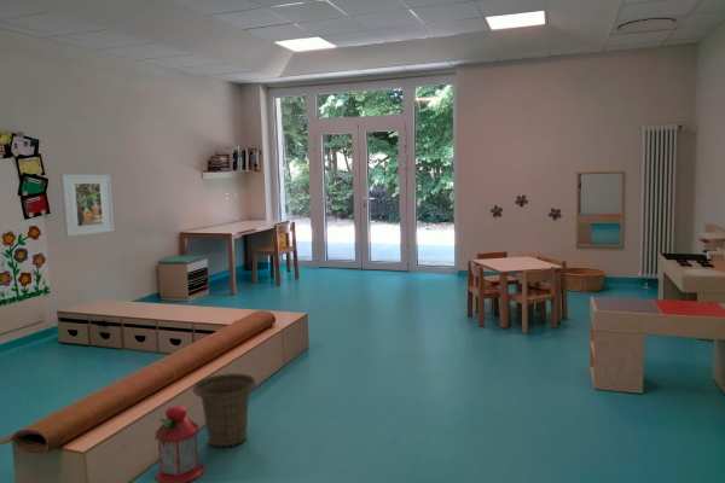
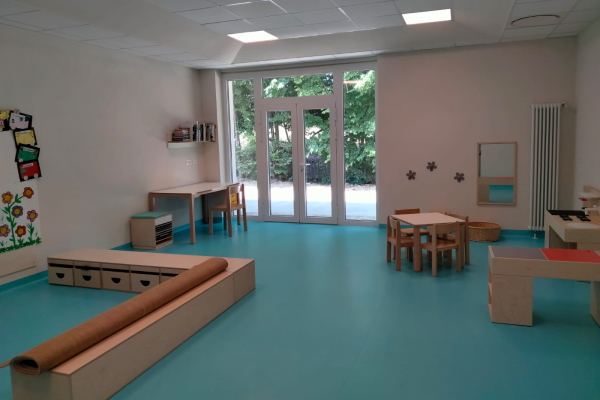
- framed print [59,174,115,238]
- basket [192,372,257,449]
- lantern [153,405,204,483]
